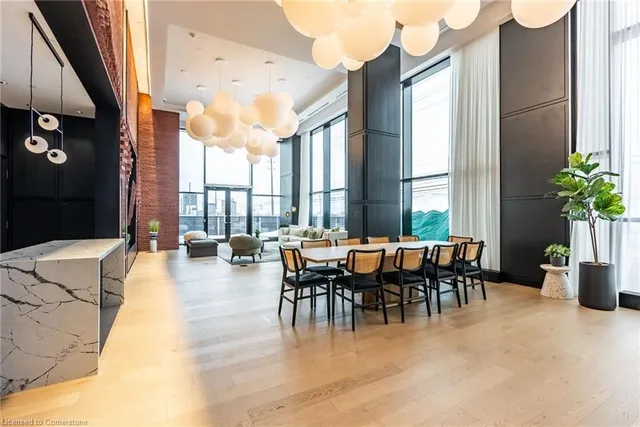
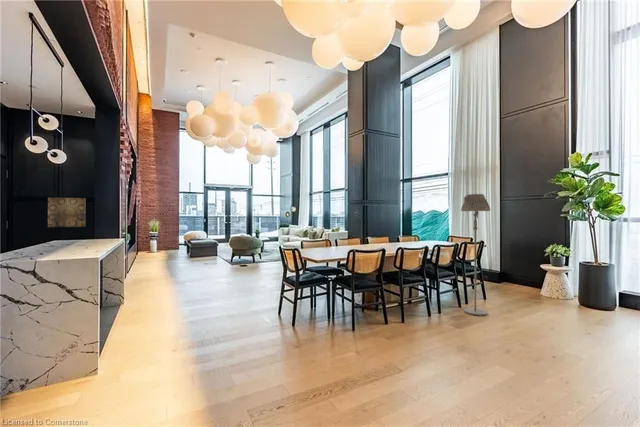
+ floor lamp [460,193,491,317]
+ wall art [47,196,86,228]
